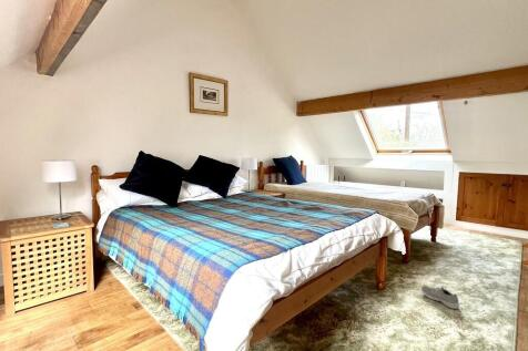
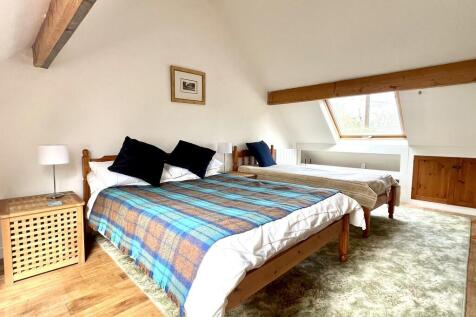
- sneaker [420,285,460,310]
